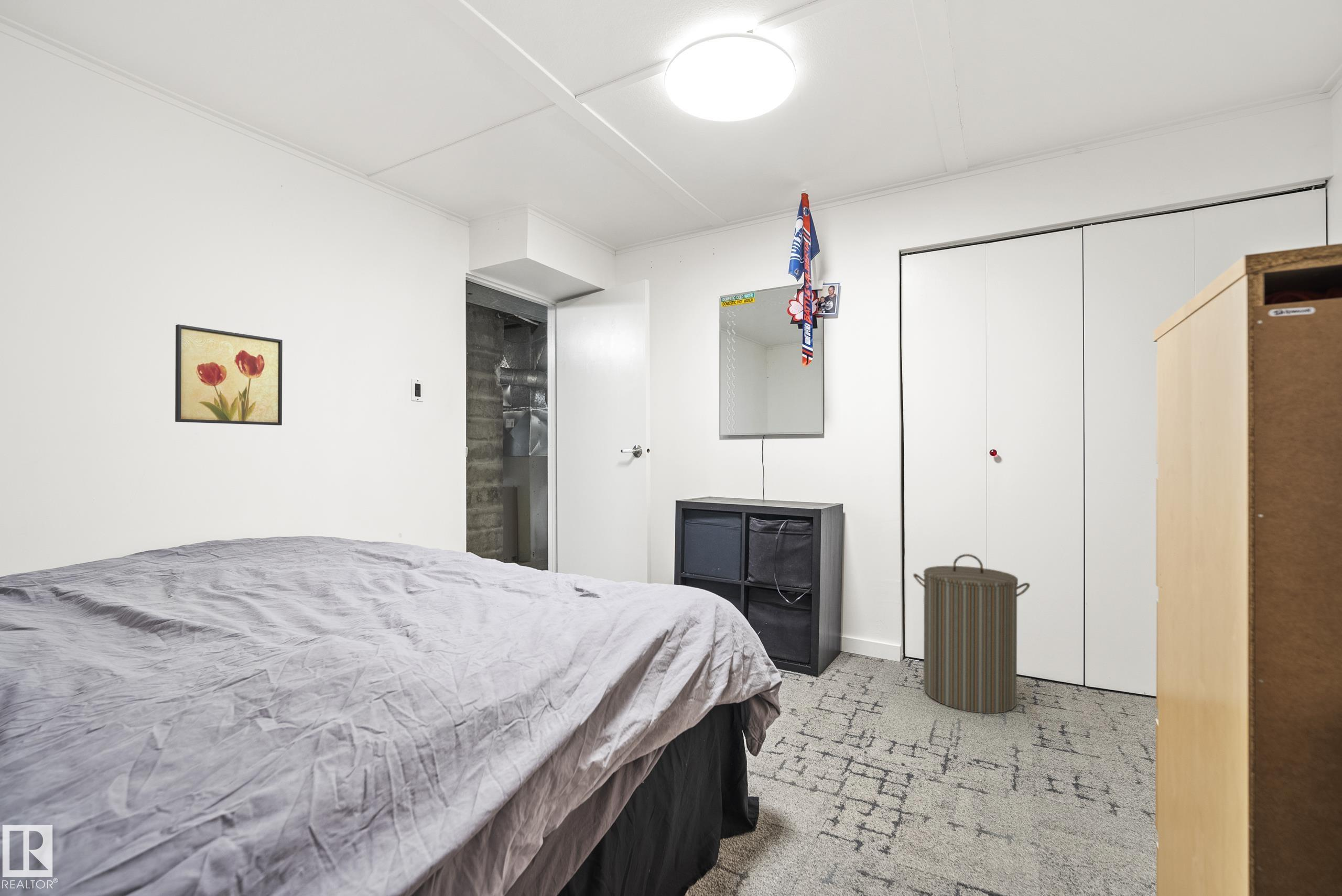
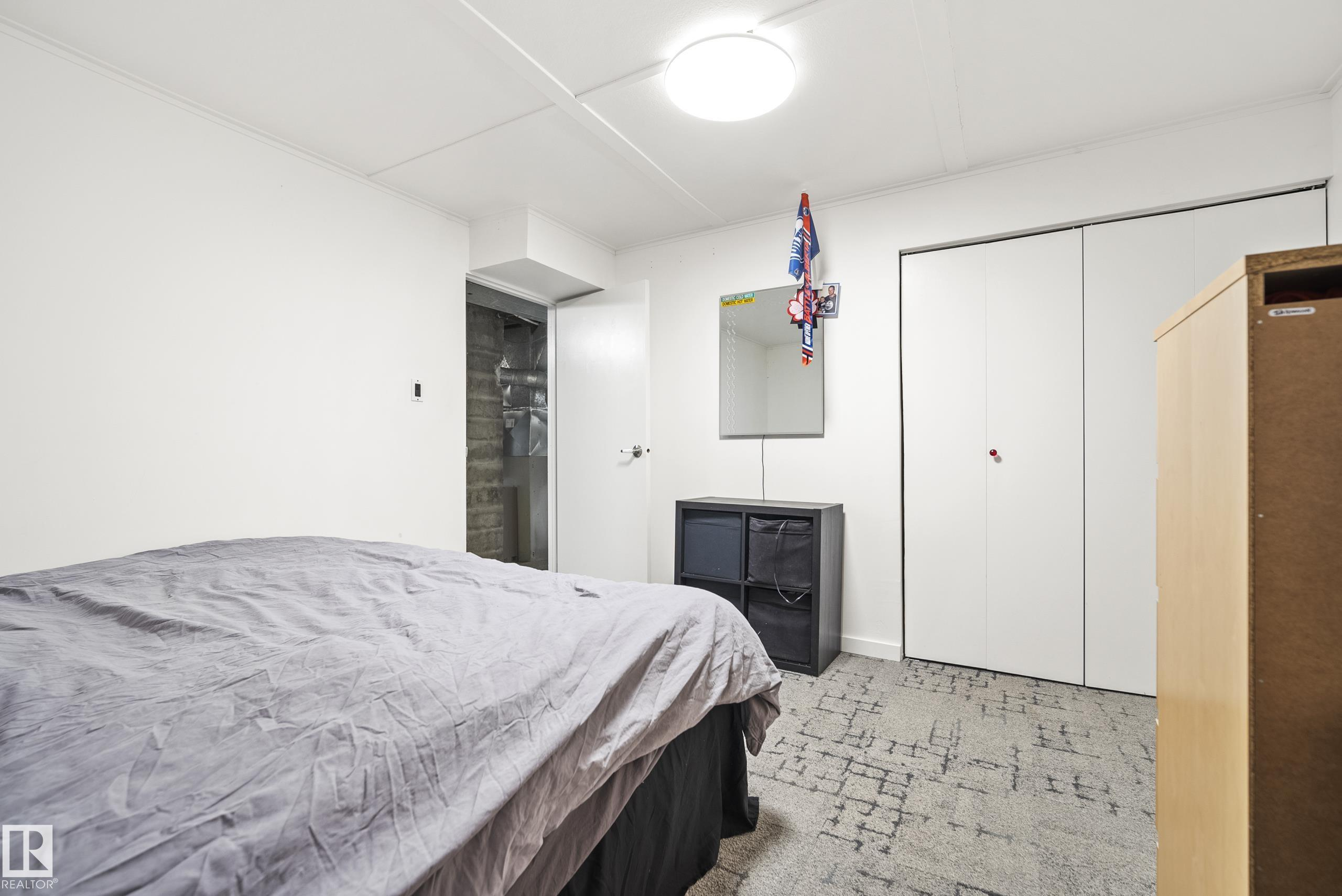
- wall art [175,324,283,426]
- laundry hamper [913,553,1031,714]
